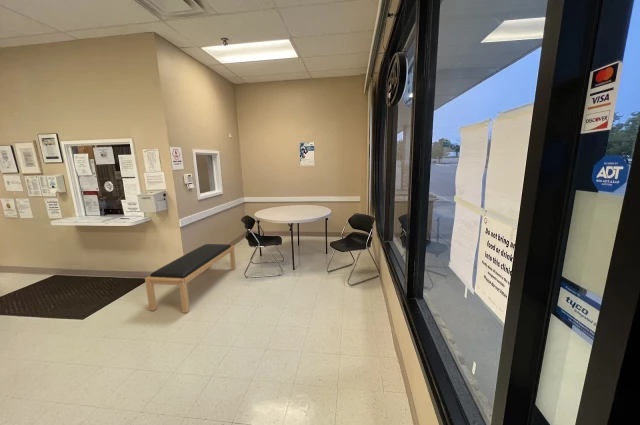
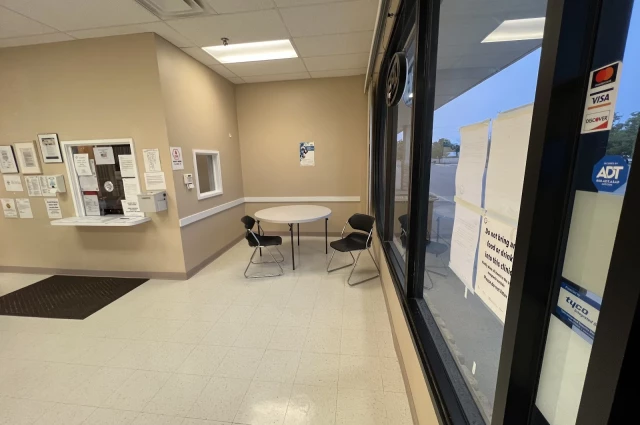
- bench [144,243,237,314]
